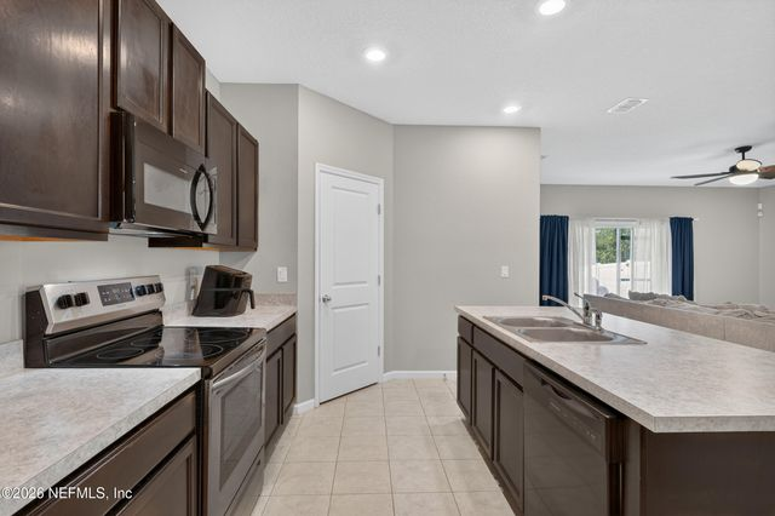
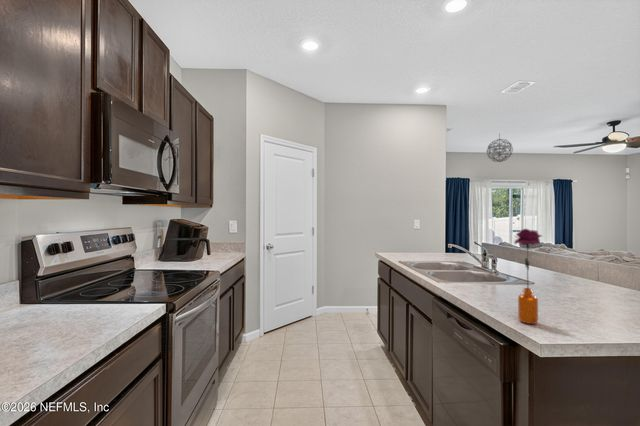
+ flower [513,228,543,325]
+ pendant light [486,132,514,163]
